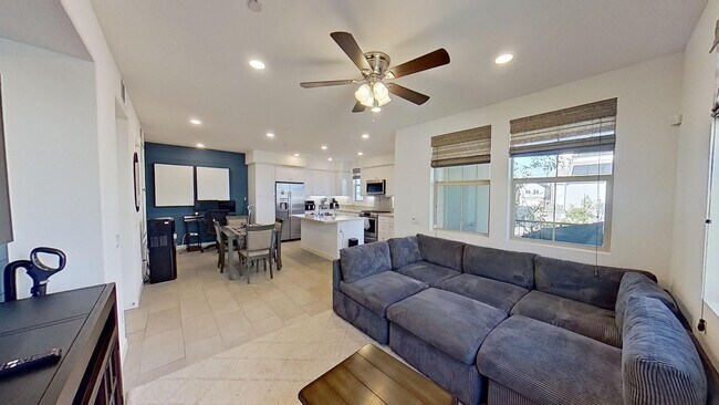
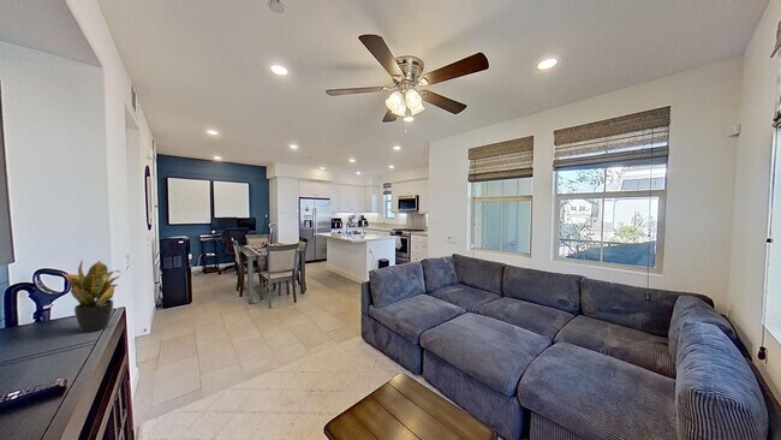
+ potted plant [64,260,123,334]
